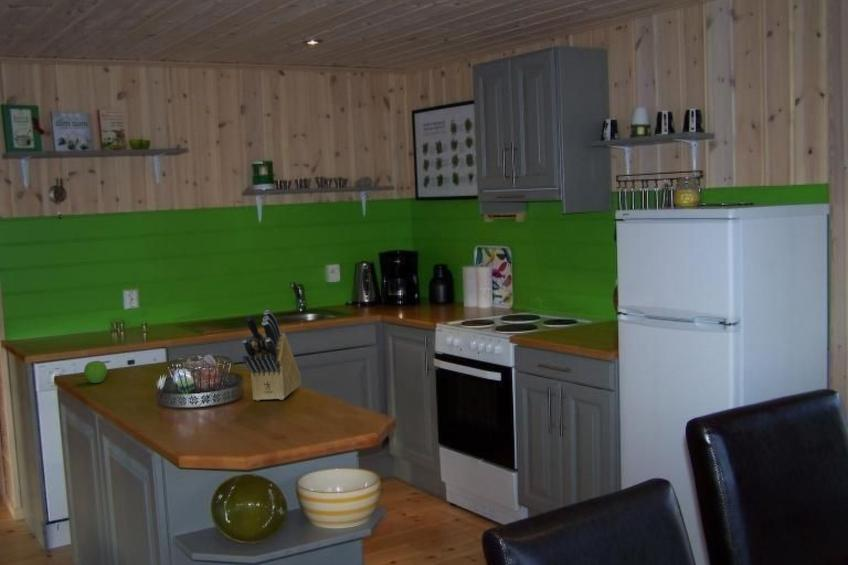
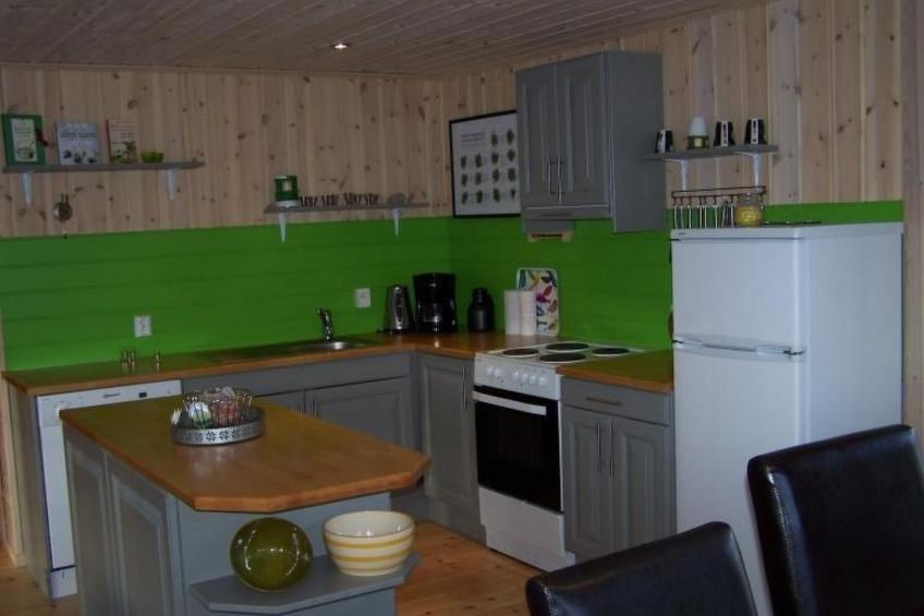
- knife block [241,309,302,401]
- fruit [83,360,108,384]
